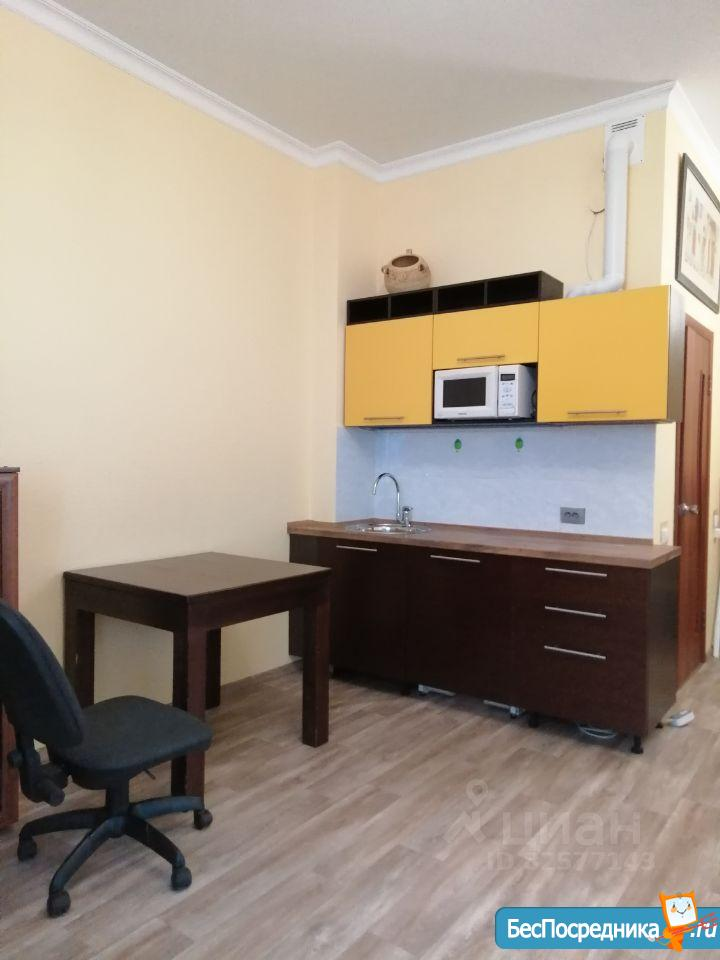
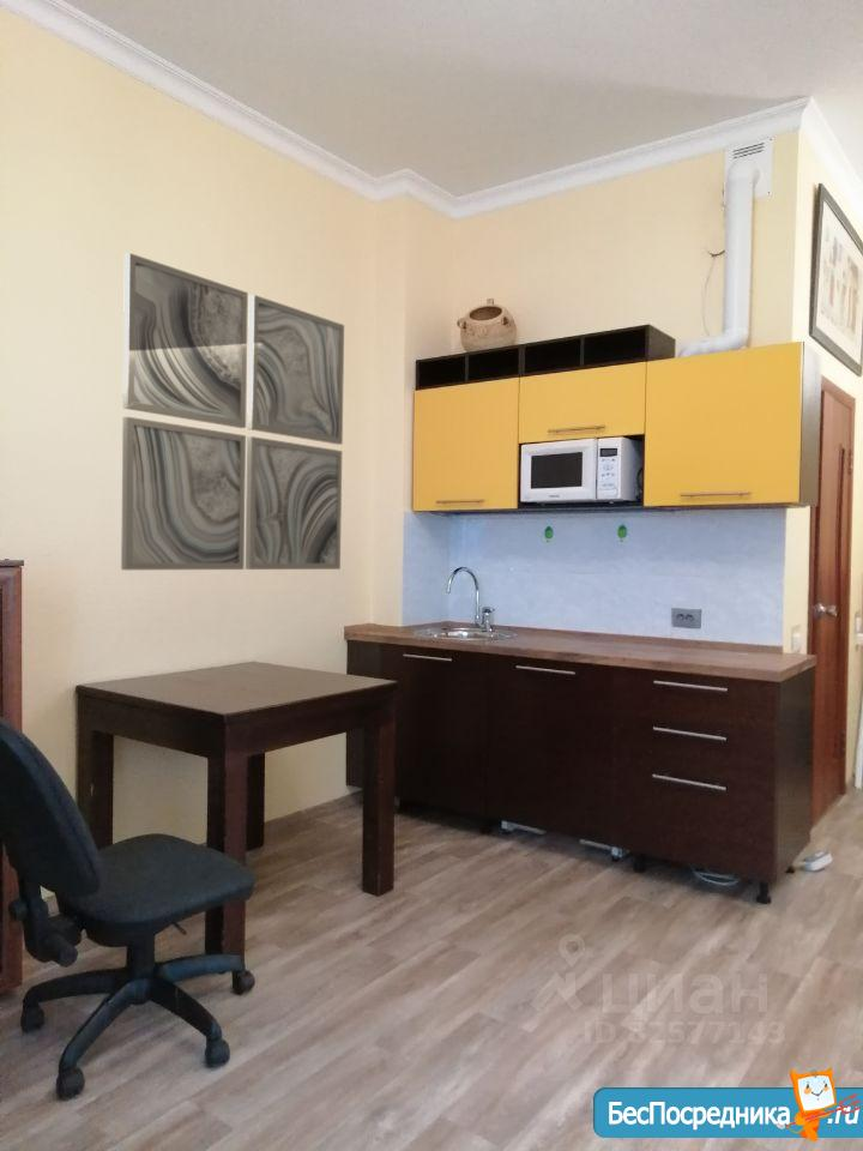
+ wall art [120,252,345,571]
